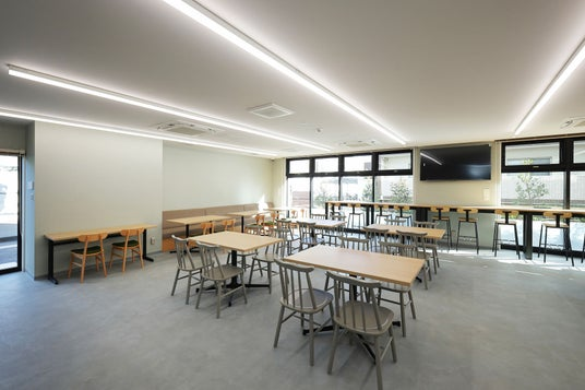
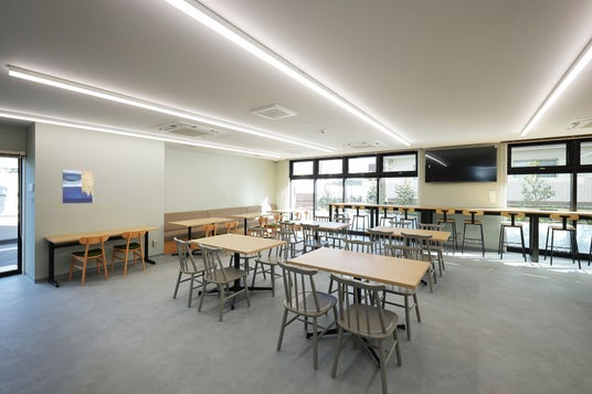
+ wall art [62,169,95,204]
